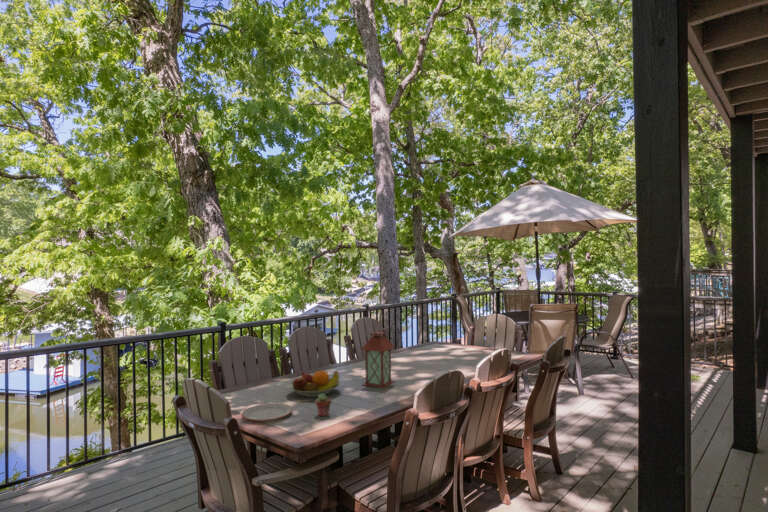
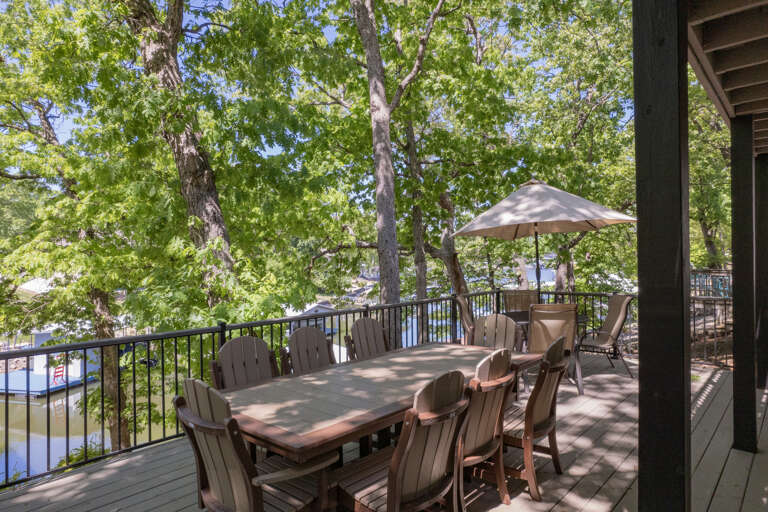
- potted succulent [314,394,332,417]
- plate [241,403,293,422]
- fruit bowl [287,370,342,398]
- lantern [360,319,396,389]
